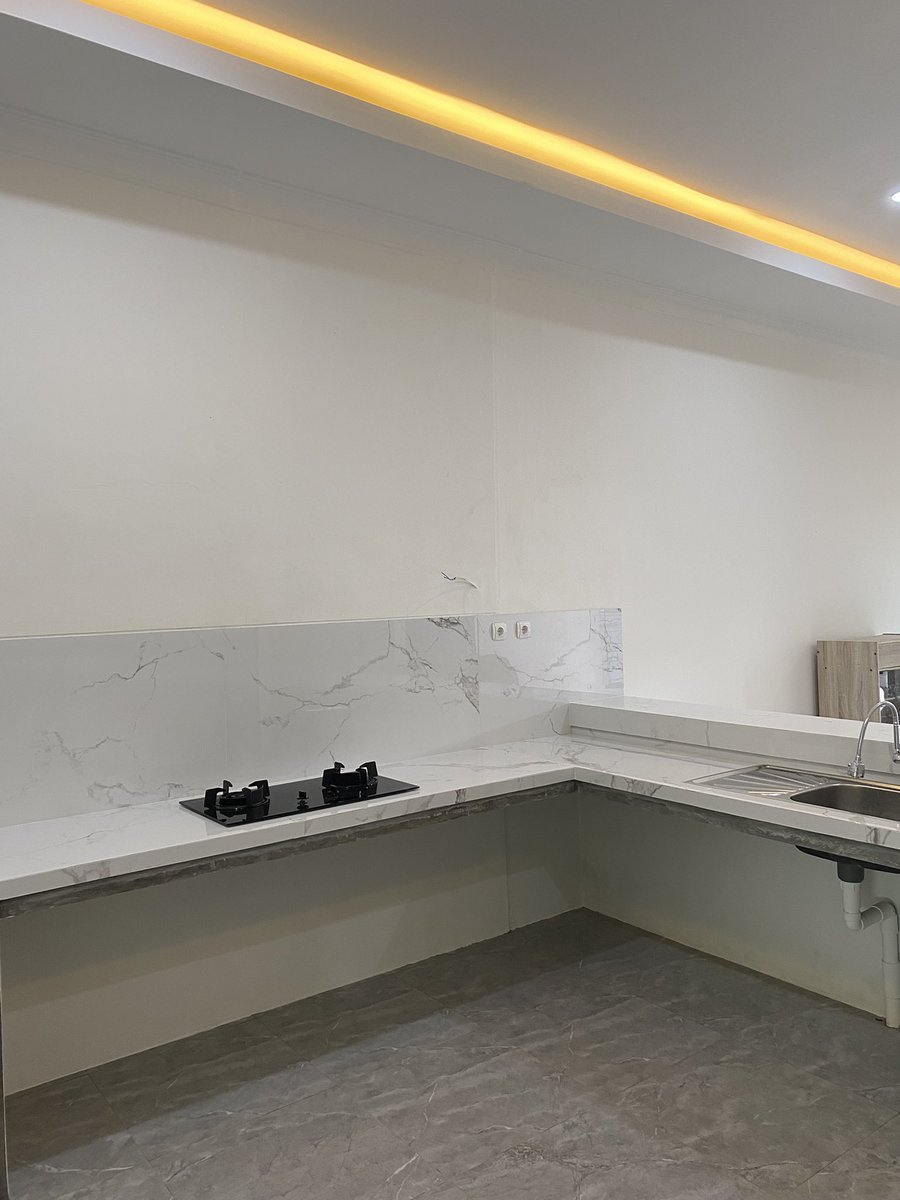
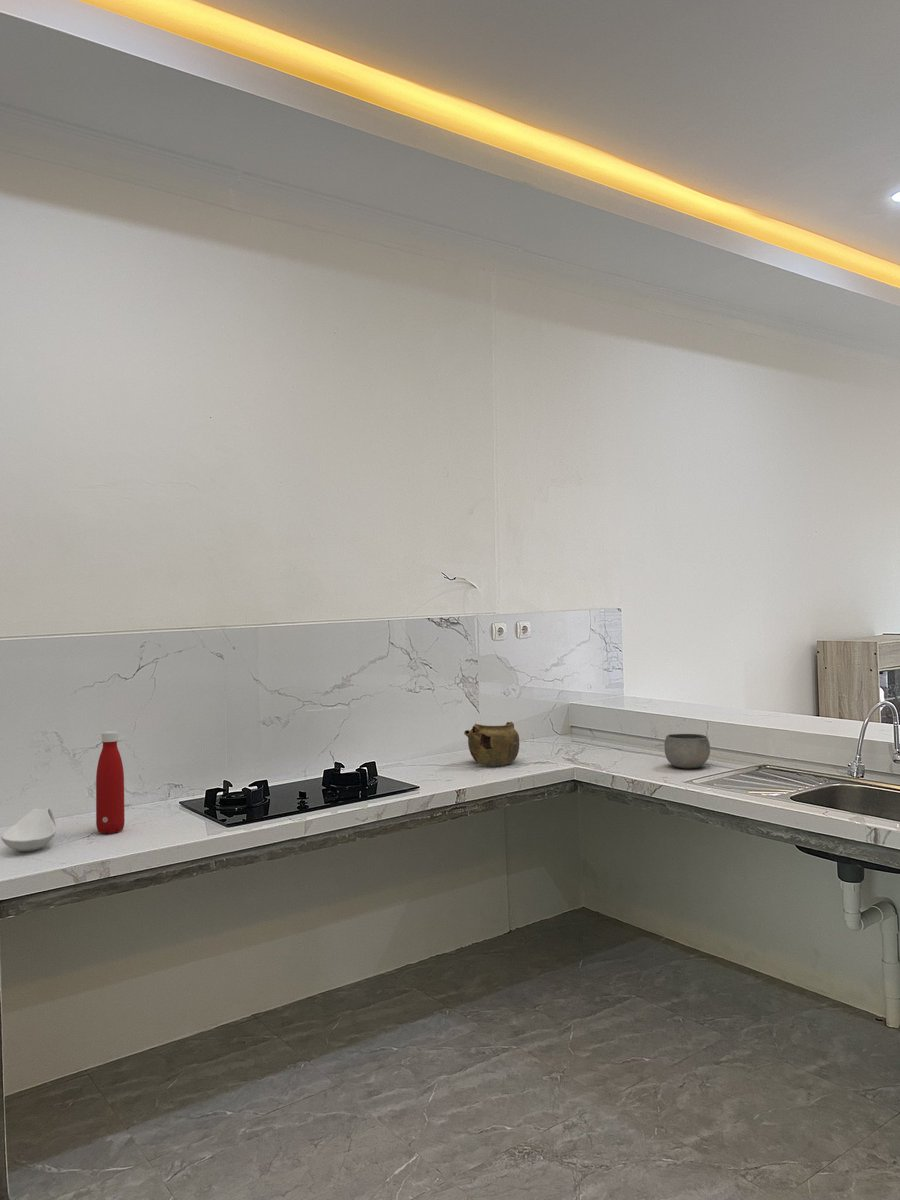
+ teapot [463,721,520,767]
+ bowl [663,733,711,770]
+ bottle [95,730,126,834]
+ spoon rest [0,807,57,852]
